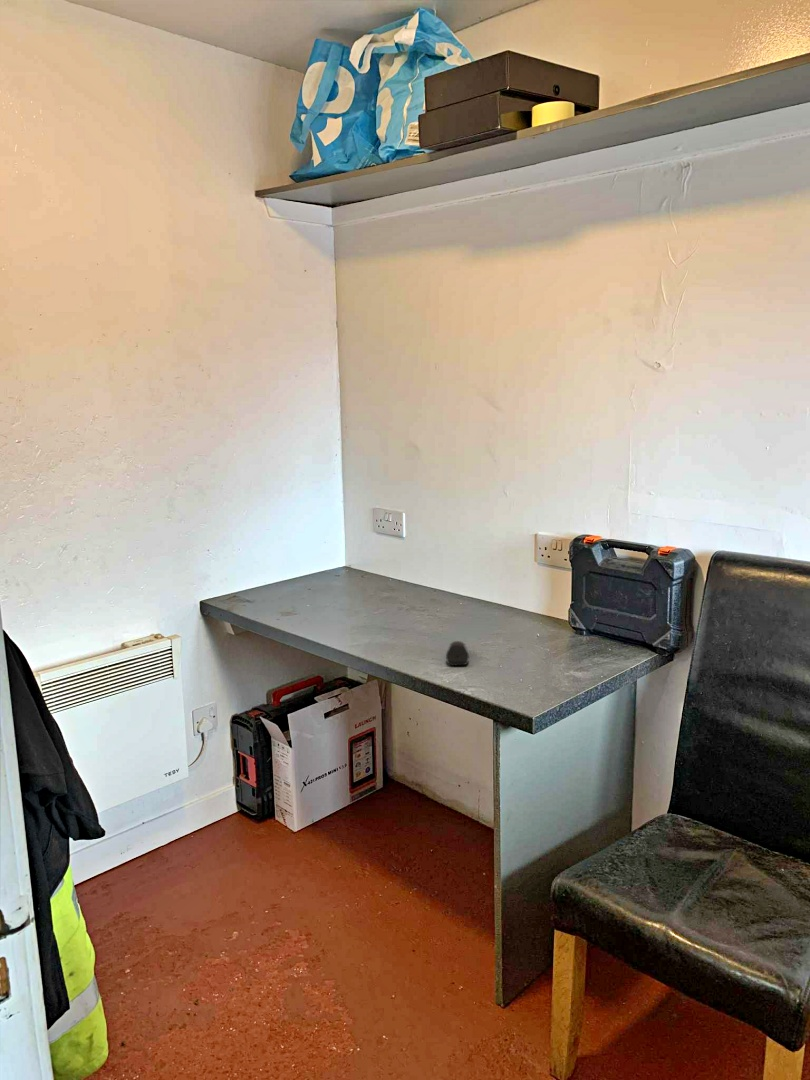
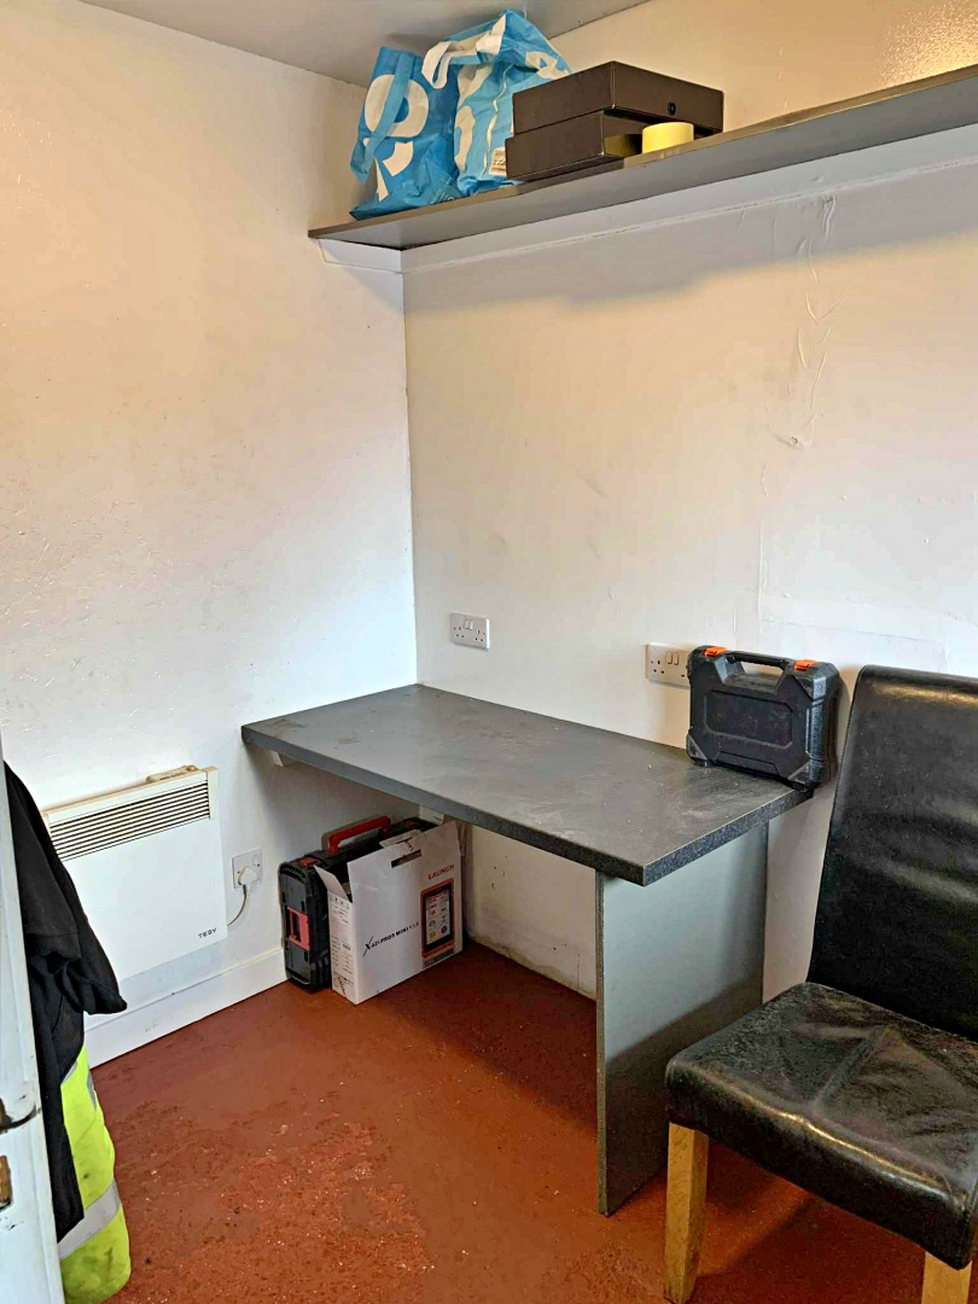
- computer mouse [445,640,470,667]
